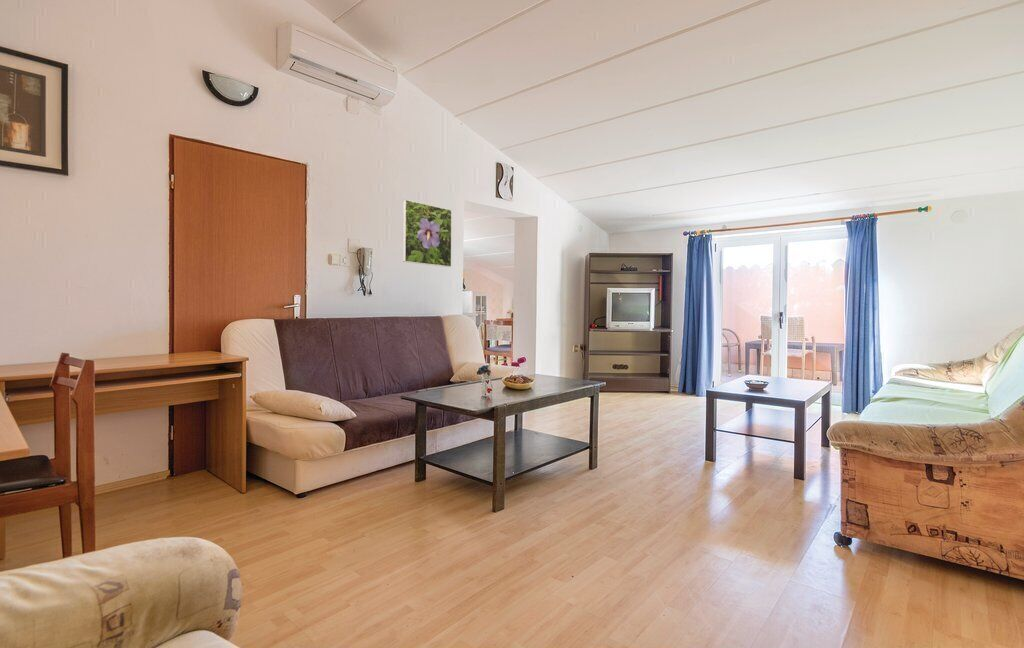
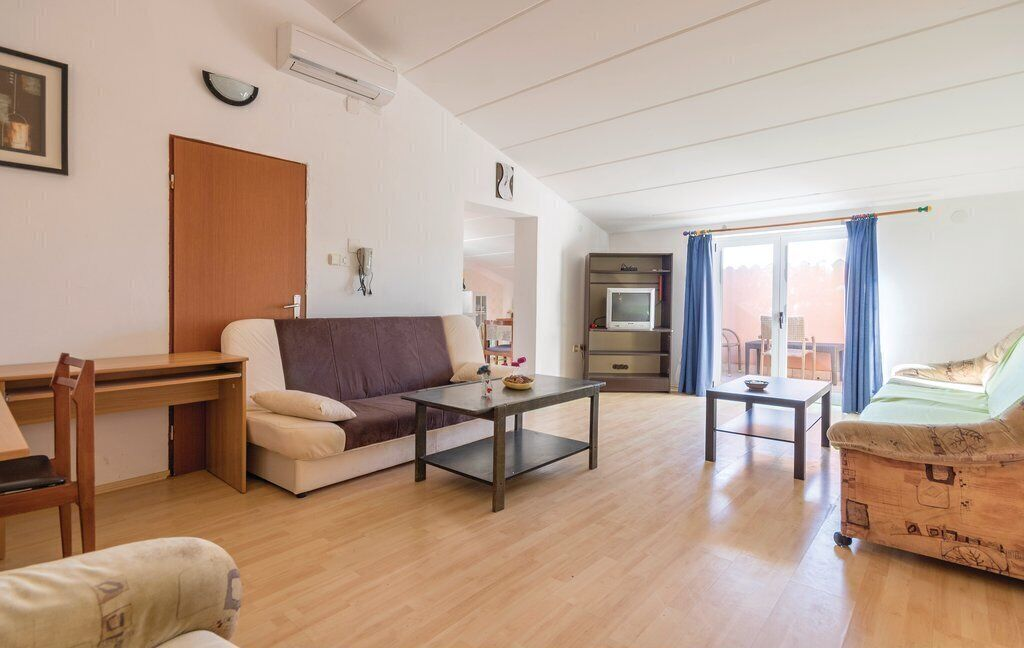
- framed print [402,199,453,268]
